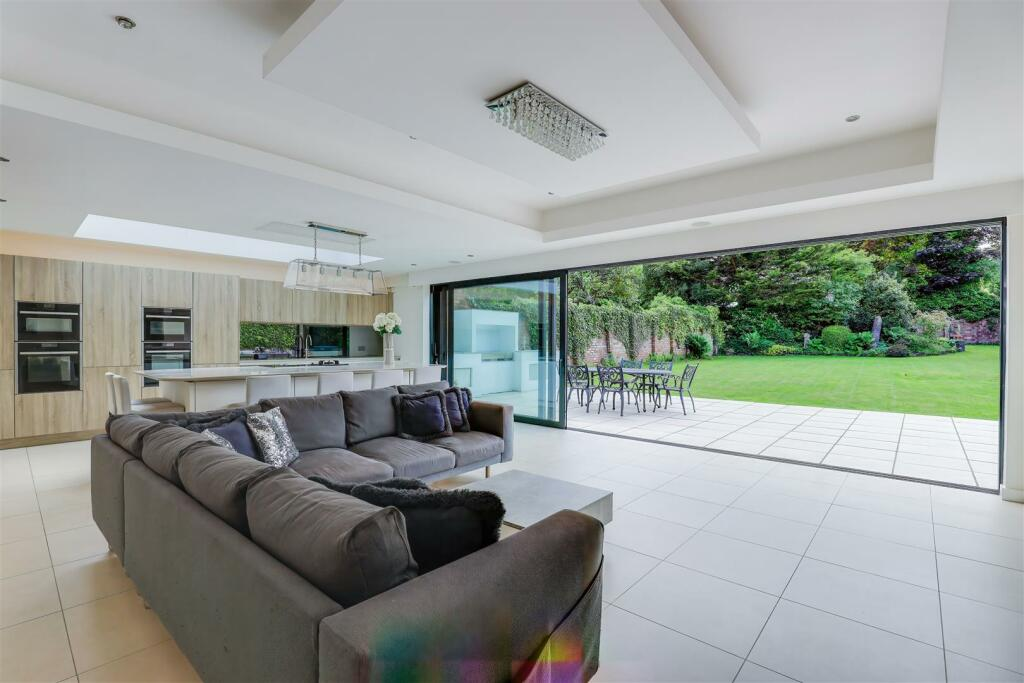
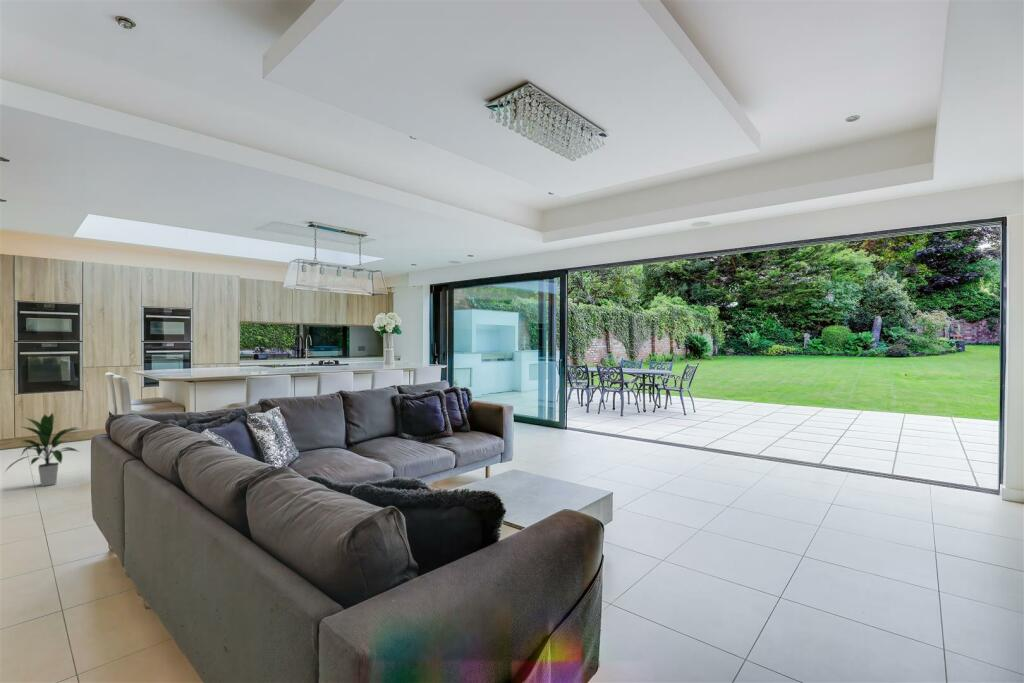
+ indoor plant [3,411,81,487]
